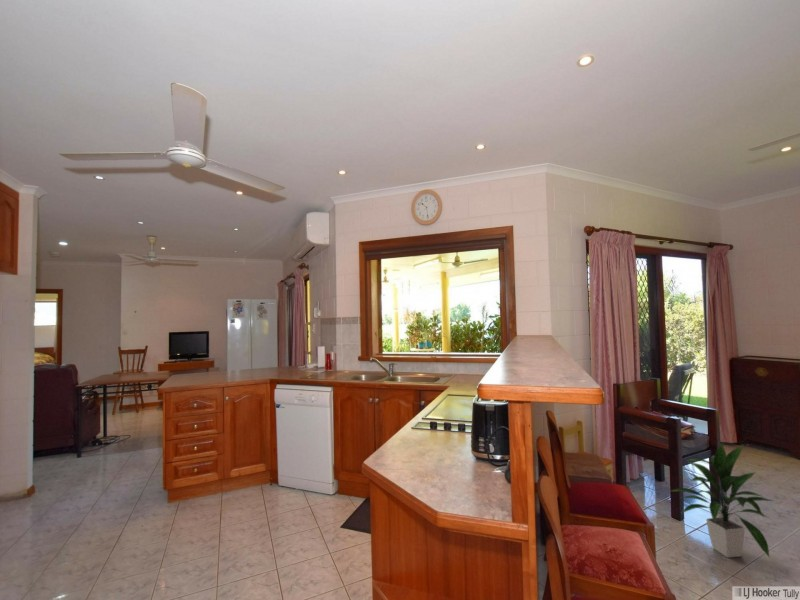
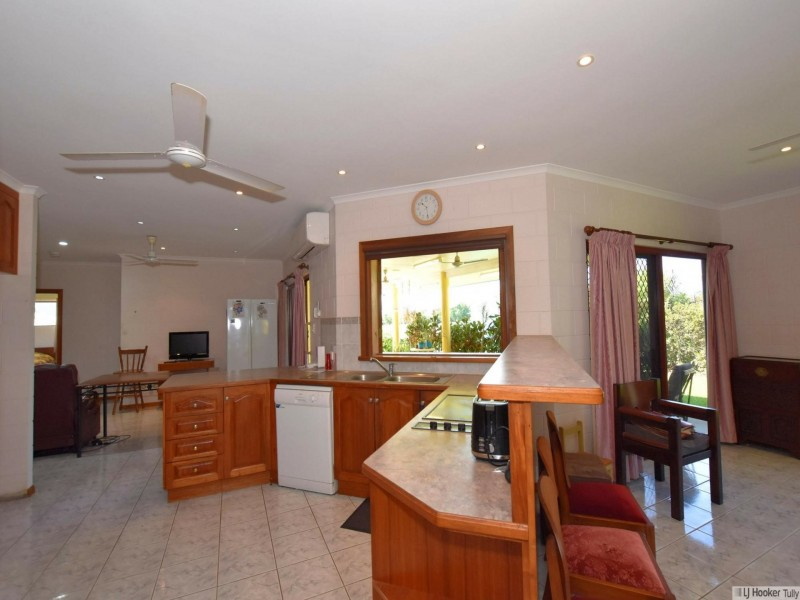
- indoor plant [670,442,774,559]
